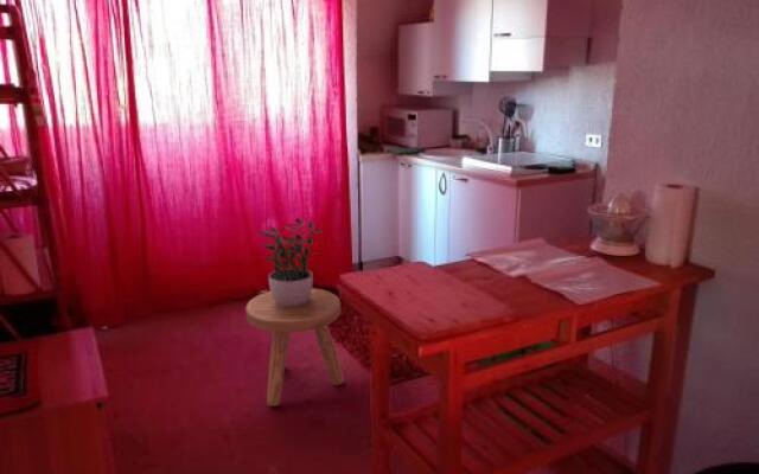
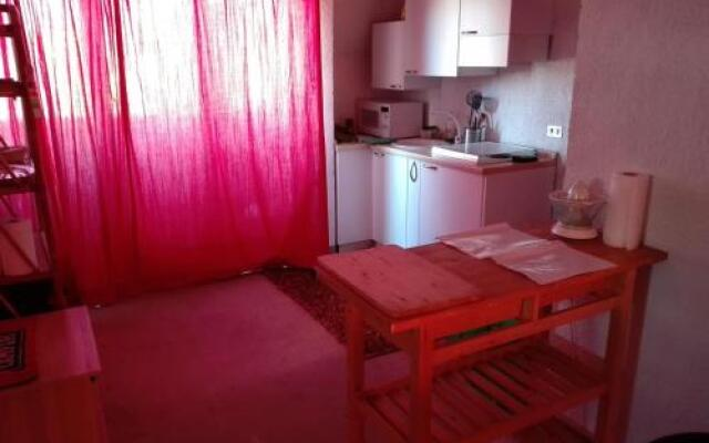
- potted plant [256,217,324,307]
- stool [244,287,345,408]
